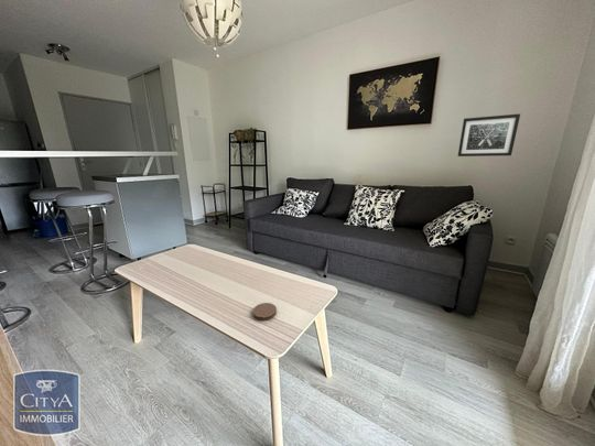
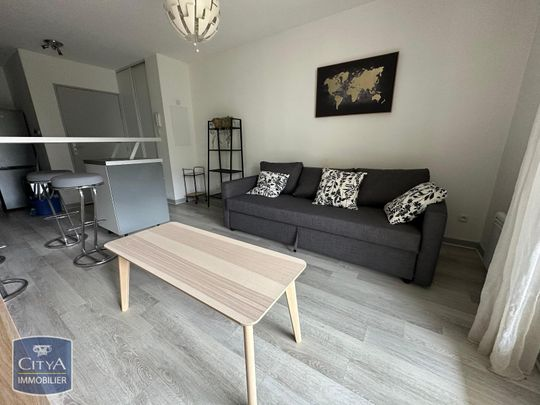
- coaster [252,302,278,322]
- wall art [457,112,521,157]
